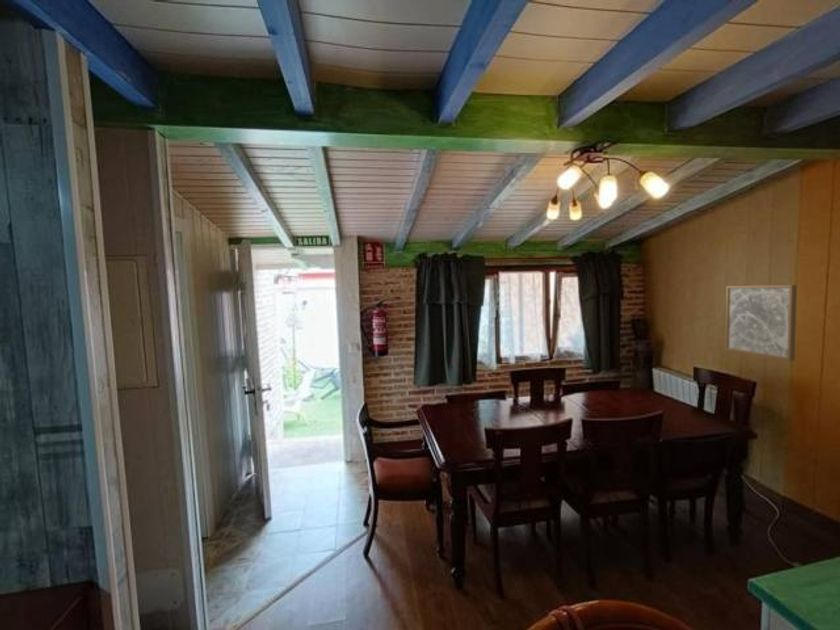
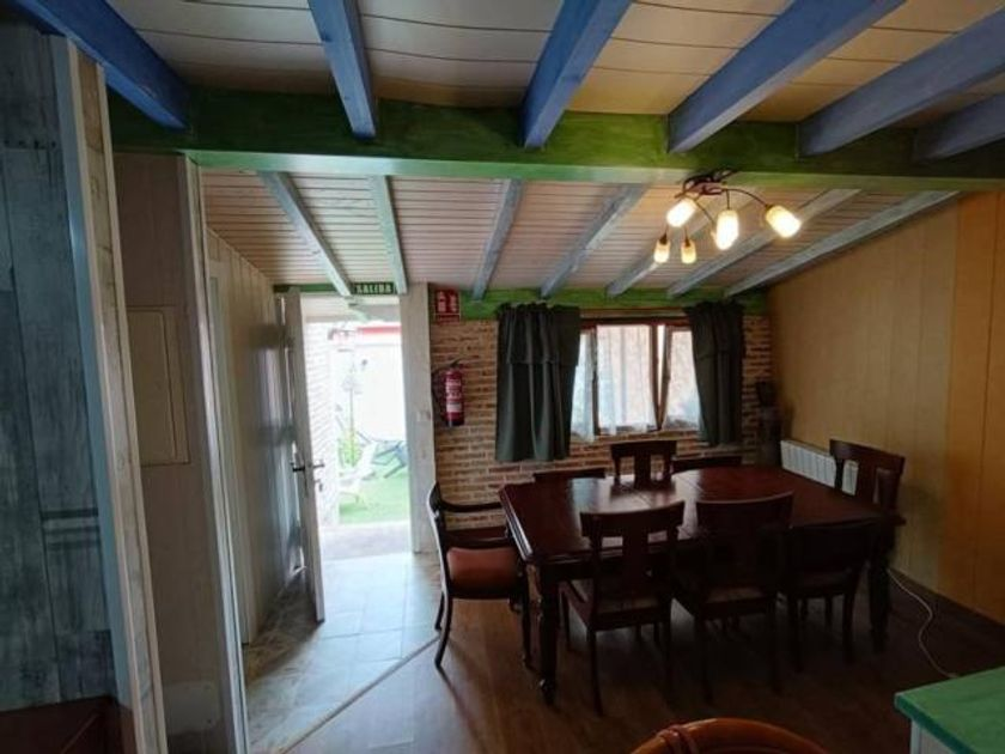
- wall art [724,284,798,362]
